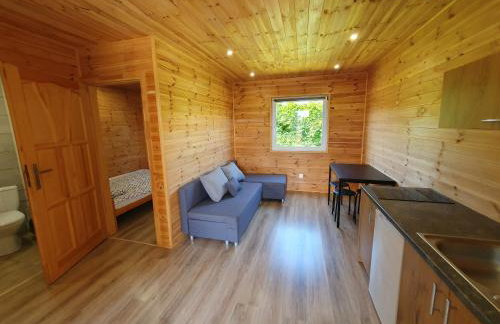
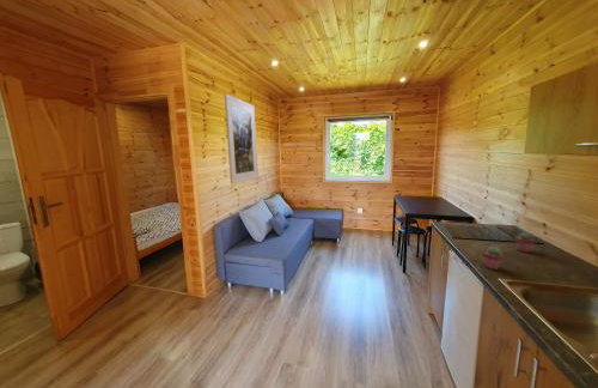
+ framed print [224,93,260,184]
+ potted succulent [481,245,505,271]
+ potted succulent [514,231,536,254]
